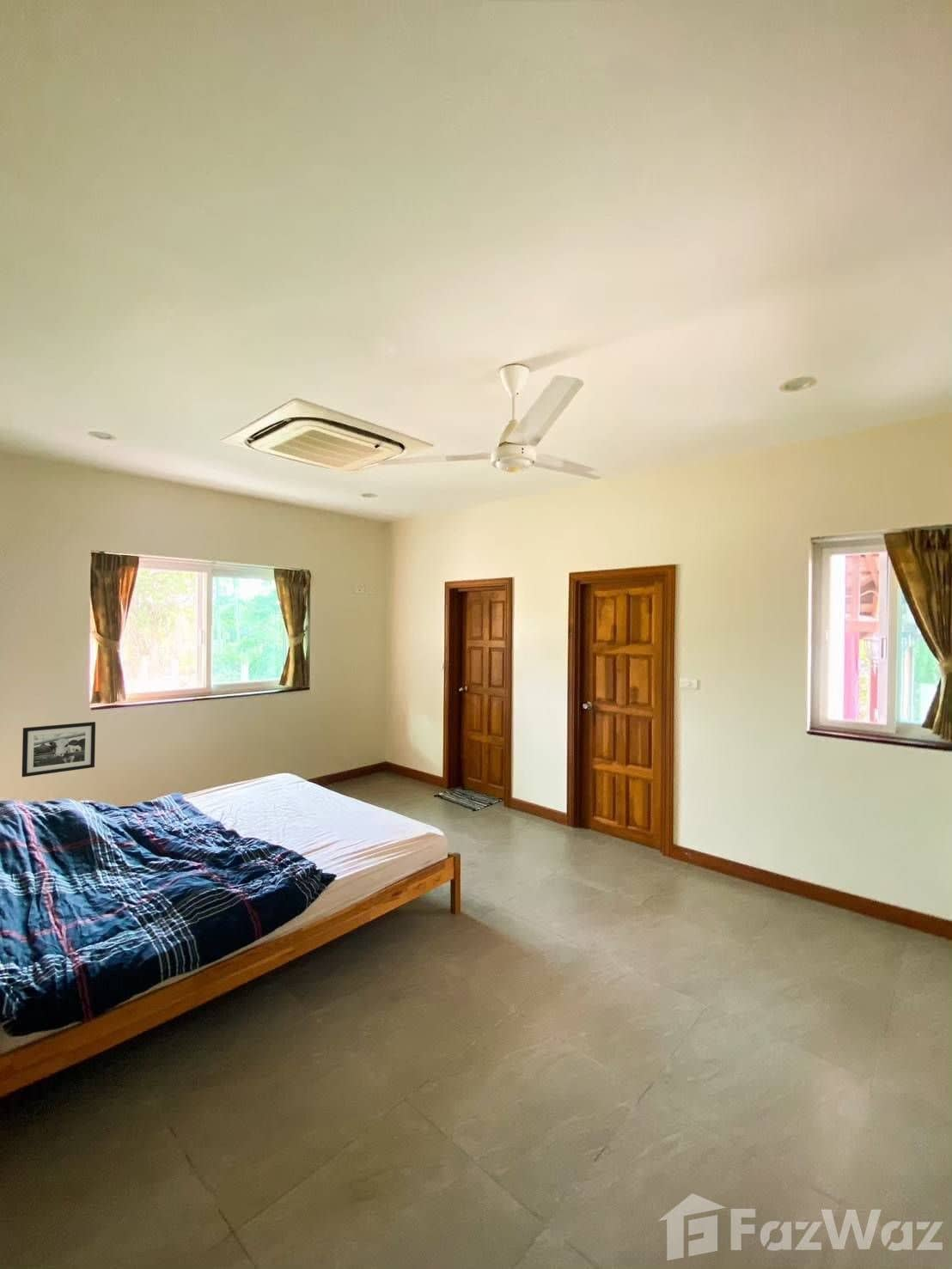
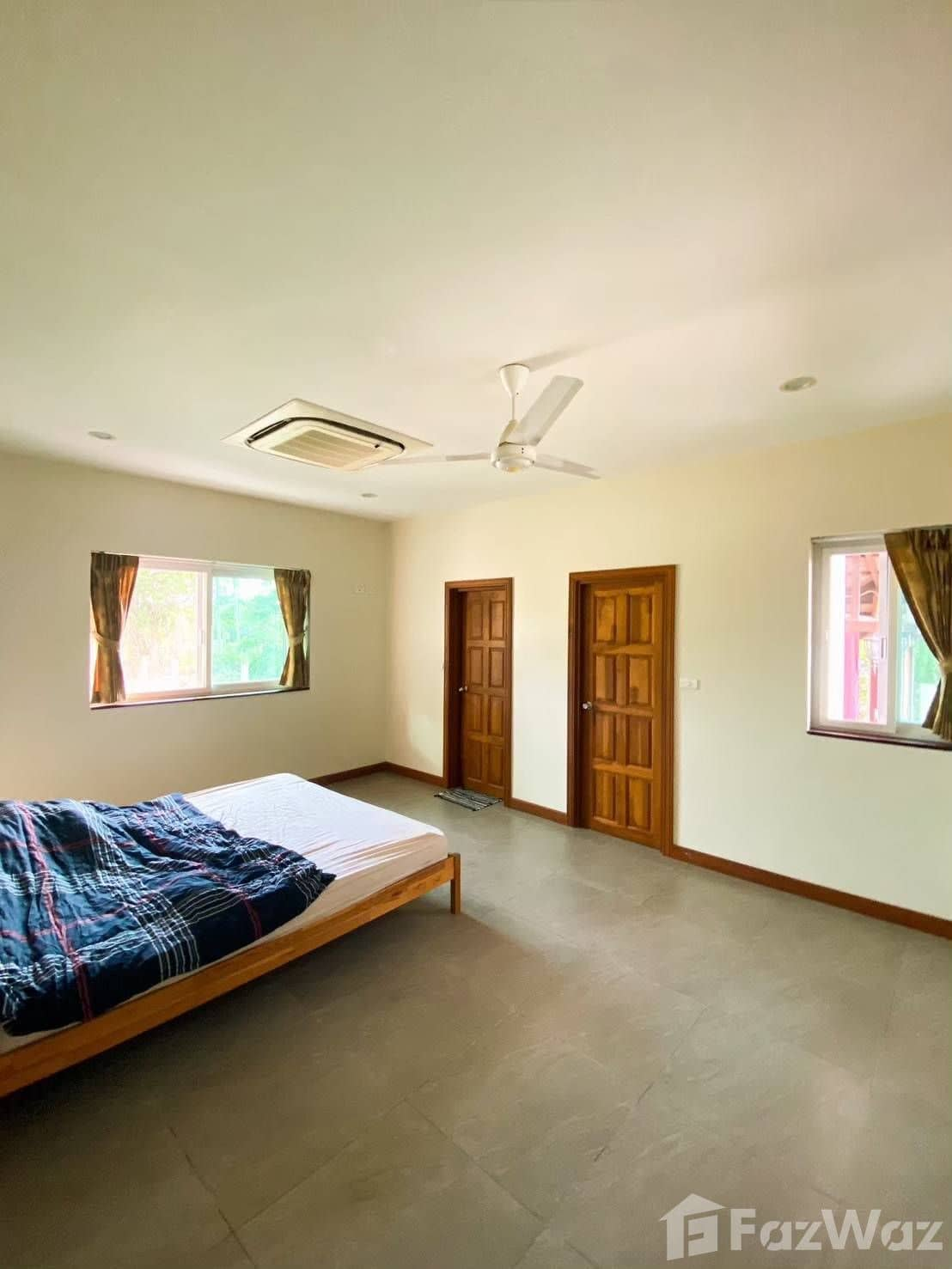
- picture frame [21,721,96,778]
